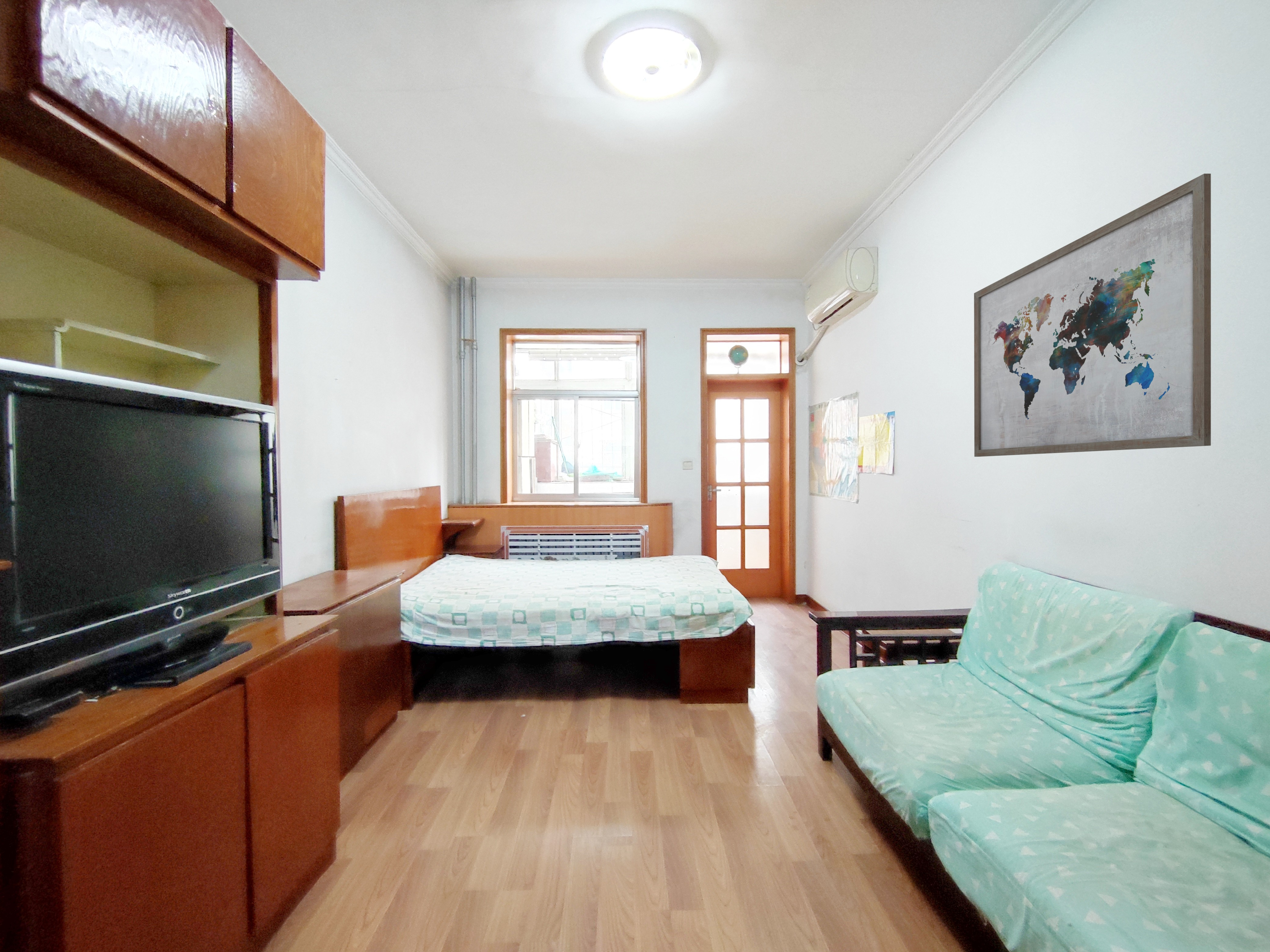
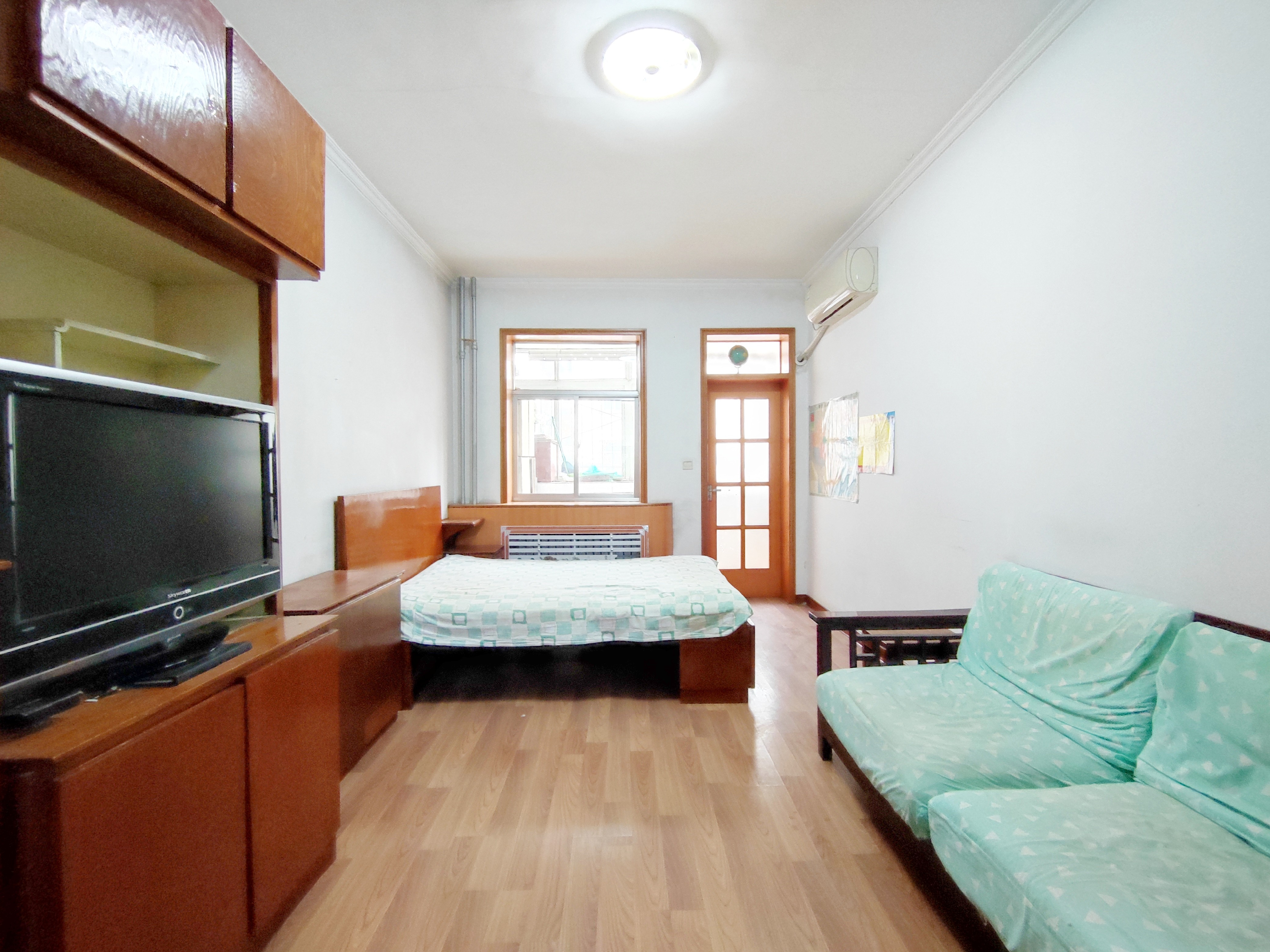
- wall art [974,173,1211,457]
